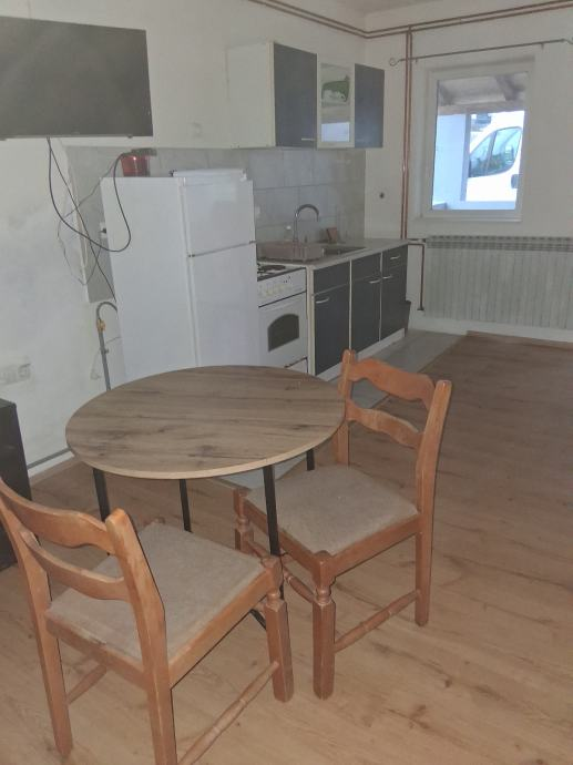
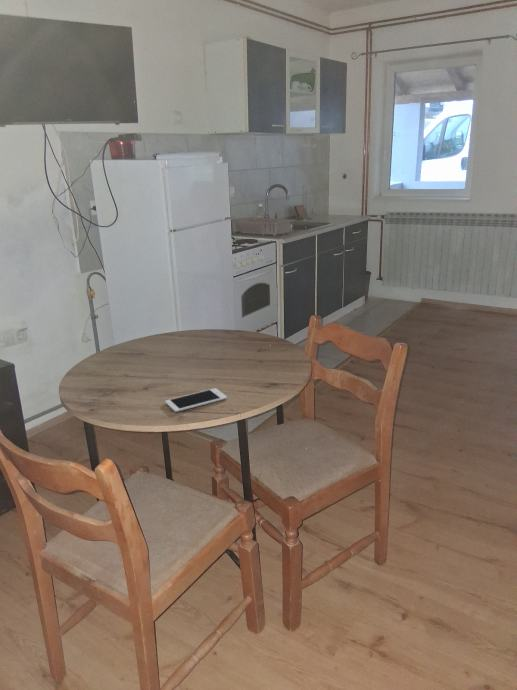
+ cell phone [164,387,228,413]
